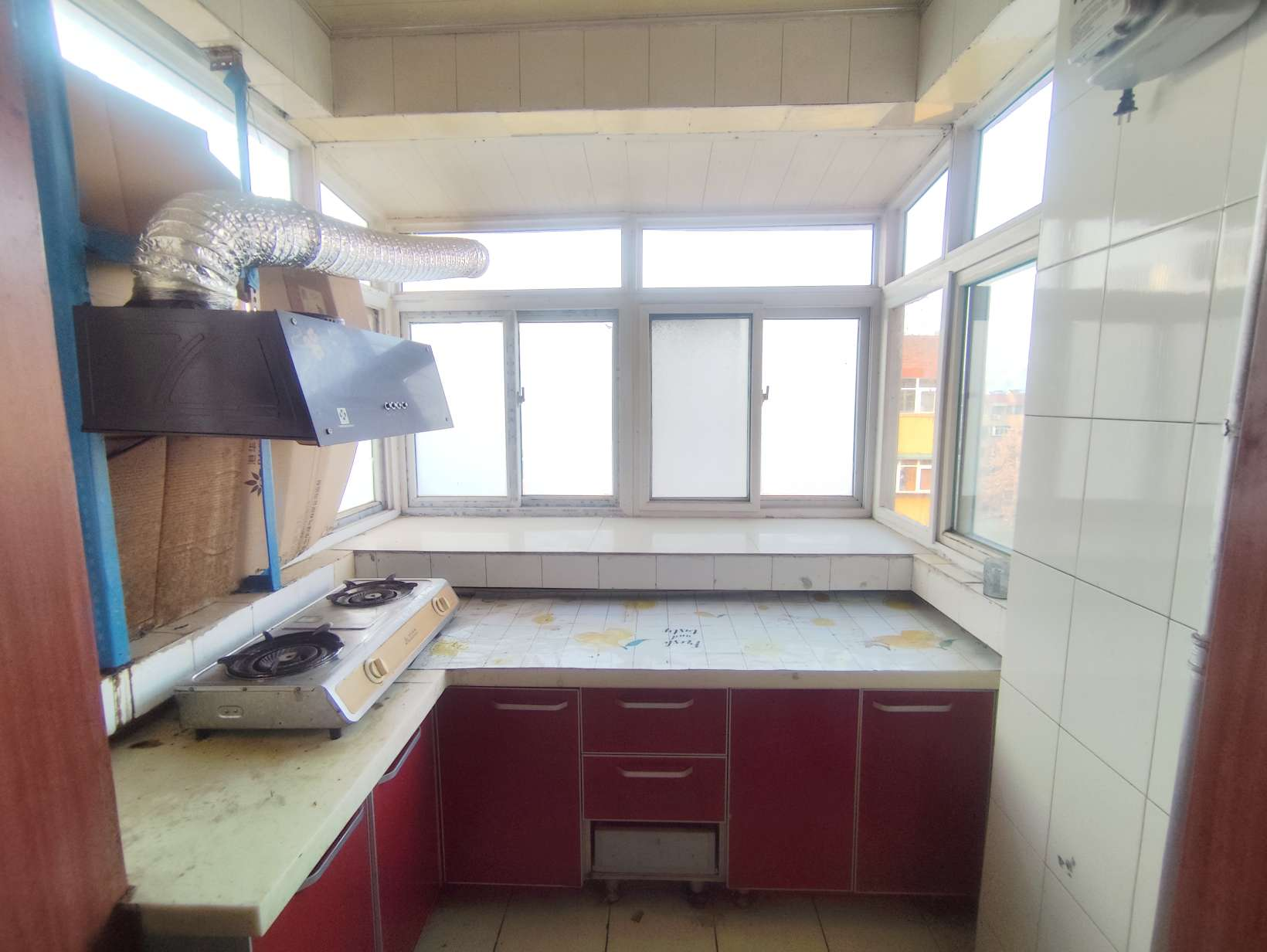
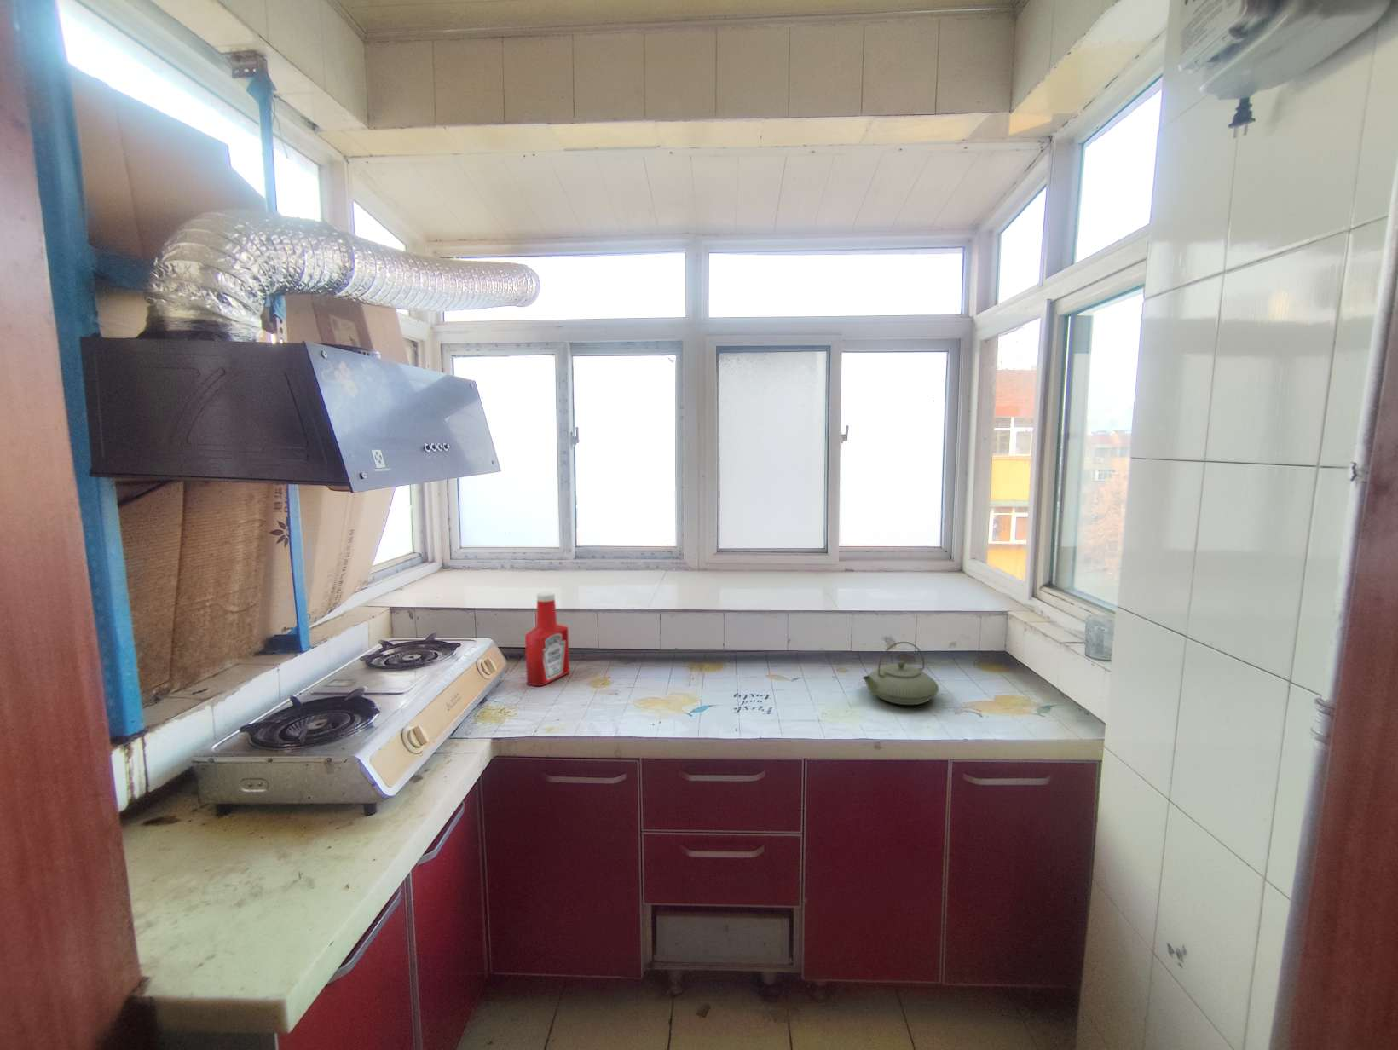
+ soap bottle [524,591,570,687]
+ teapot [862,641,939,706]
